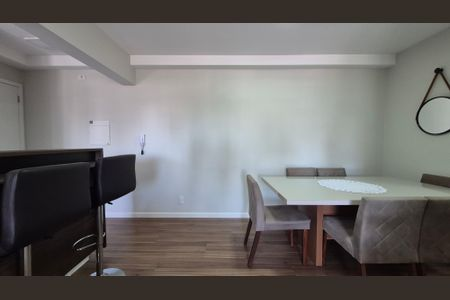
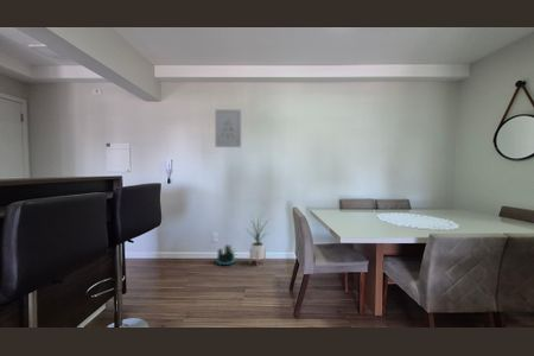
+ potted plant [215,243,237,266]
+ house plant [244,214,271,267]
+ wall art [214,108,242,148]
